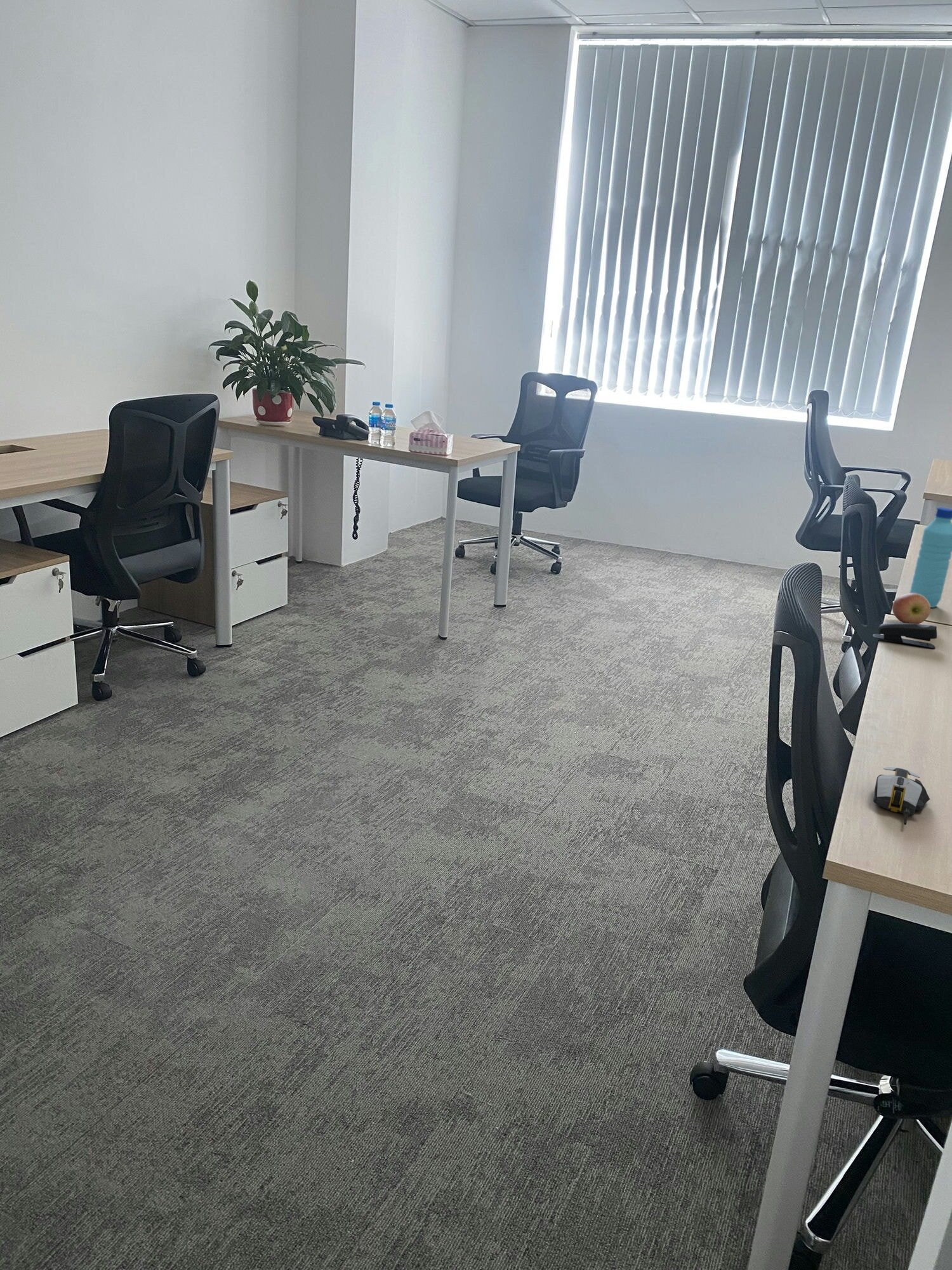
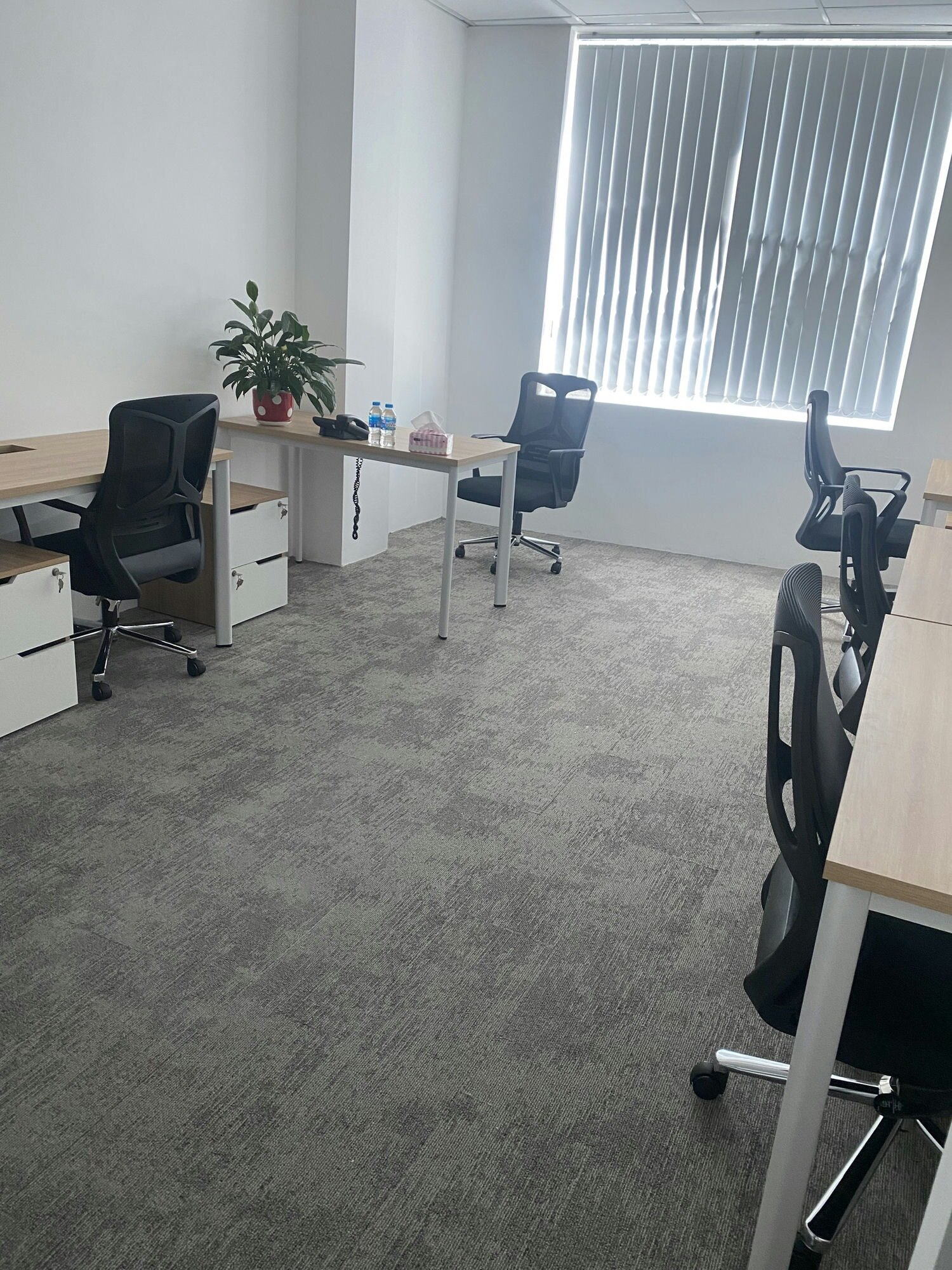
- stapler [873,622,937,649]
- computer mouse [873,766,930,825]
- water bottle [909,507,952,608]
- apple [892,592,931,624]
